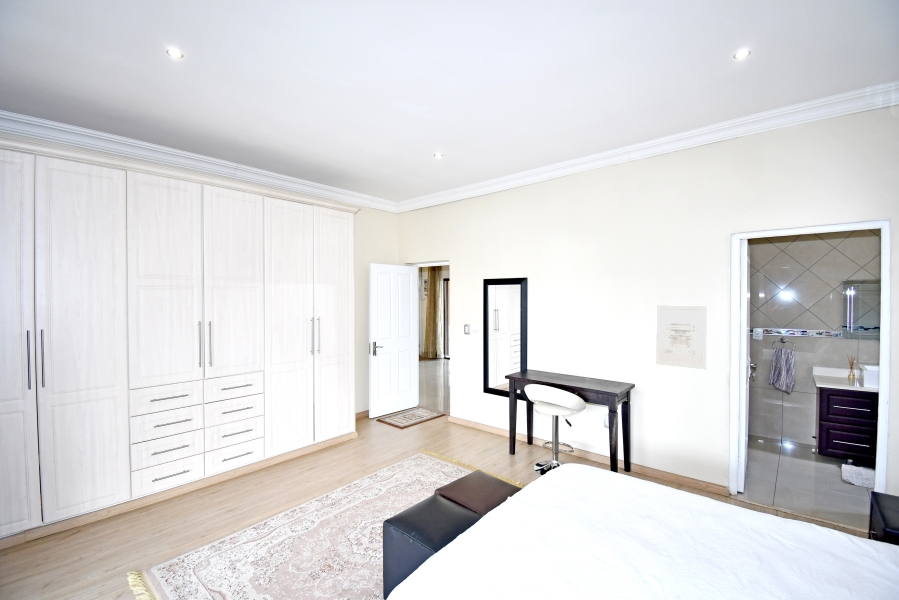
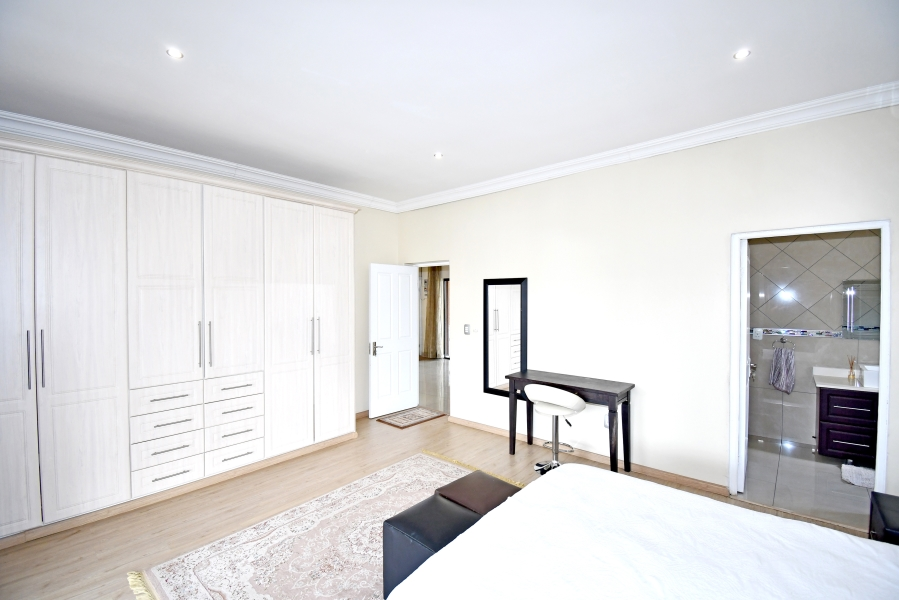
- wall art [655,304,708,371]
